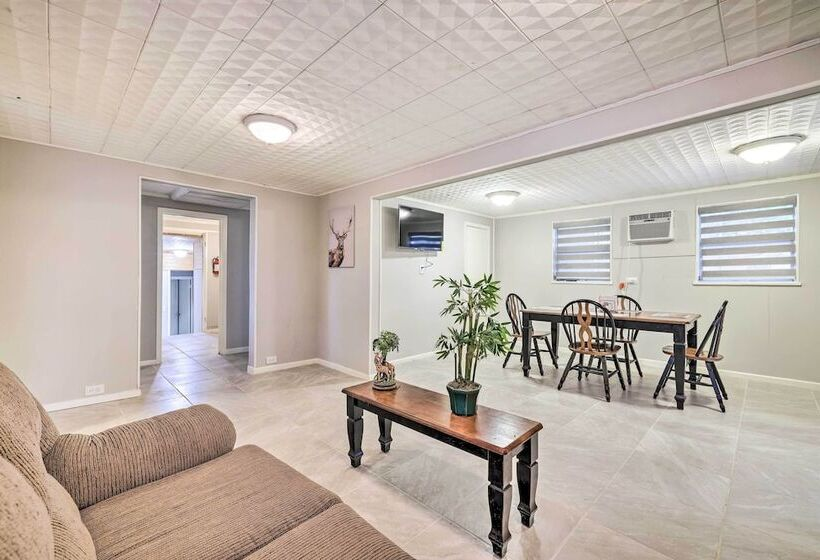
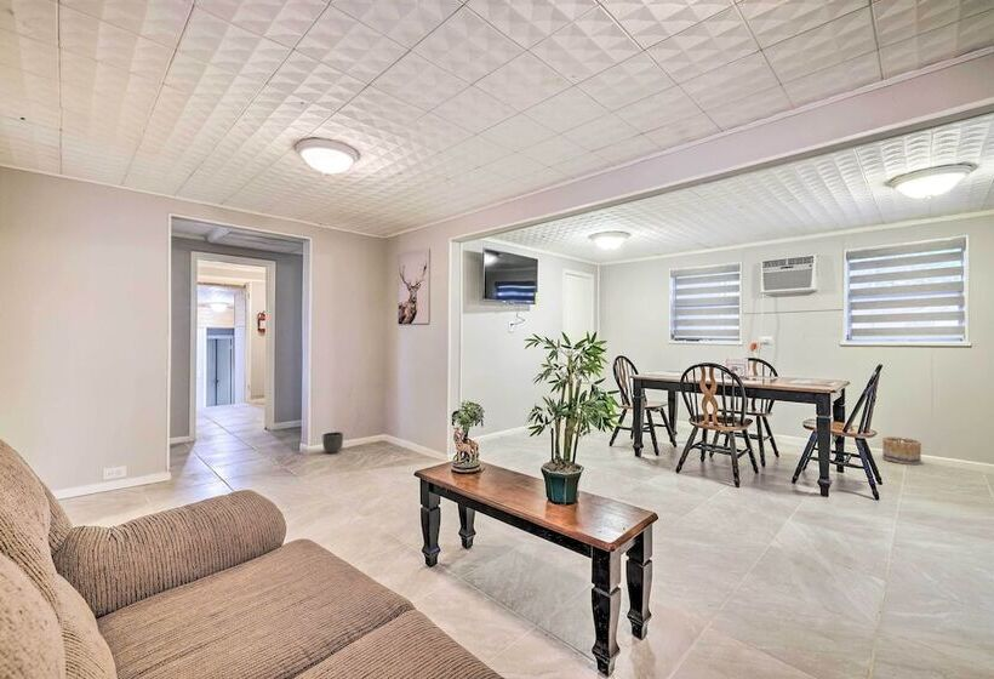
+ basket [881,435,922,466]
+ planter [321,430,344,455]
